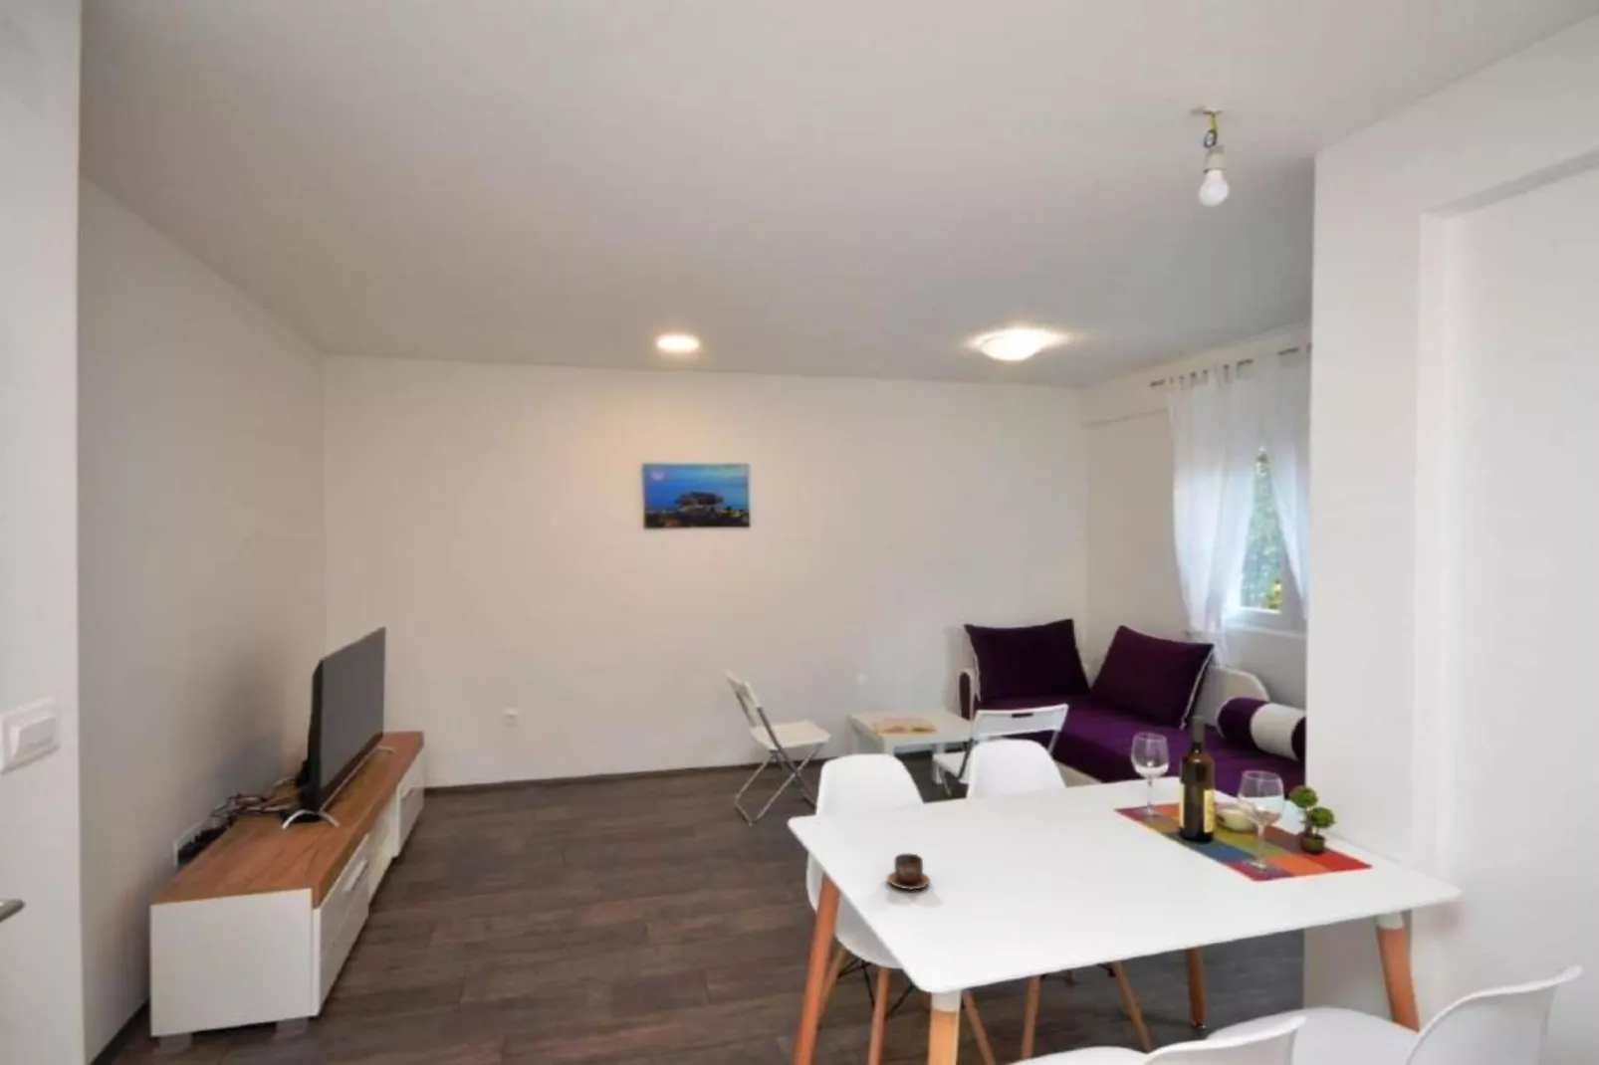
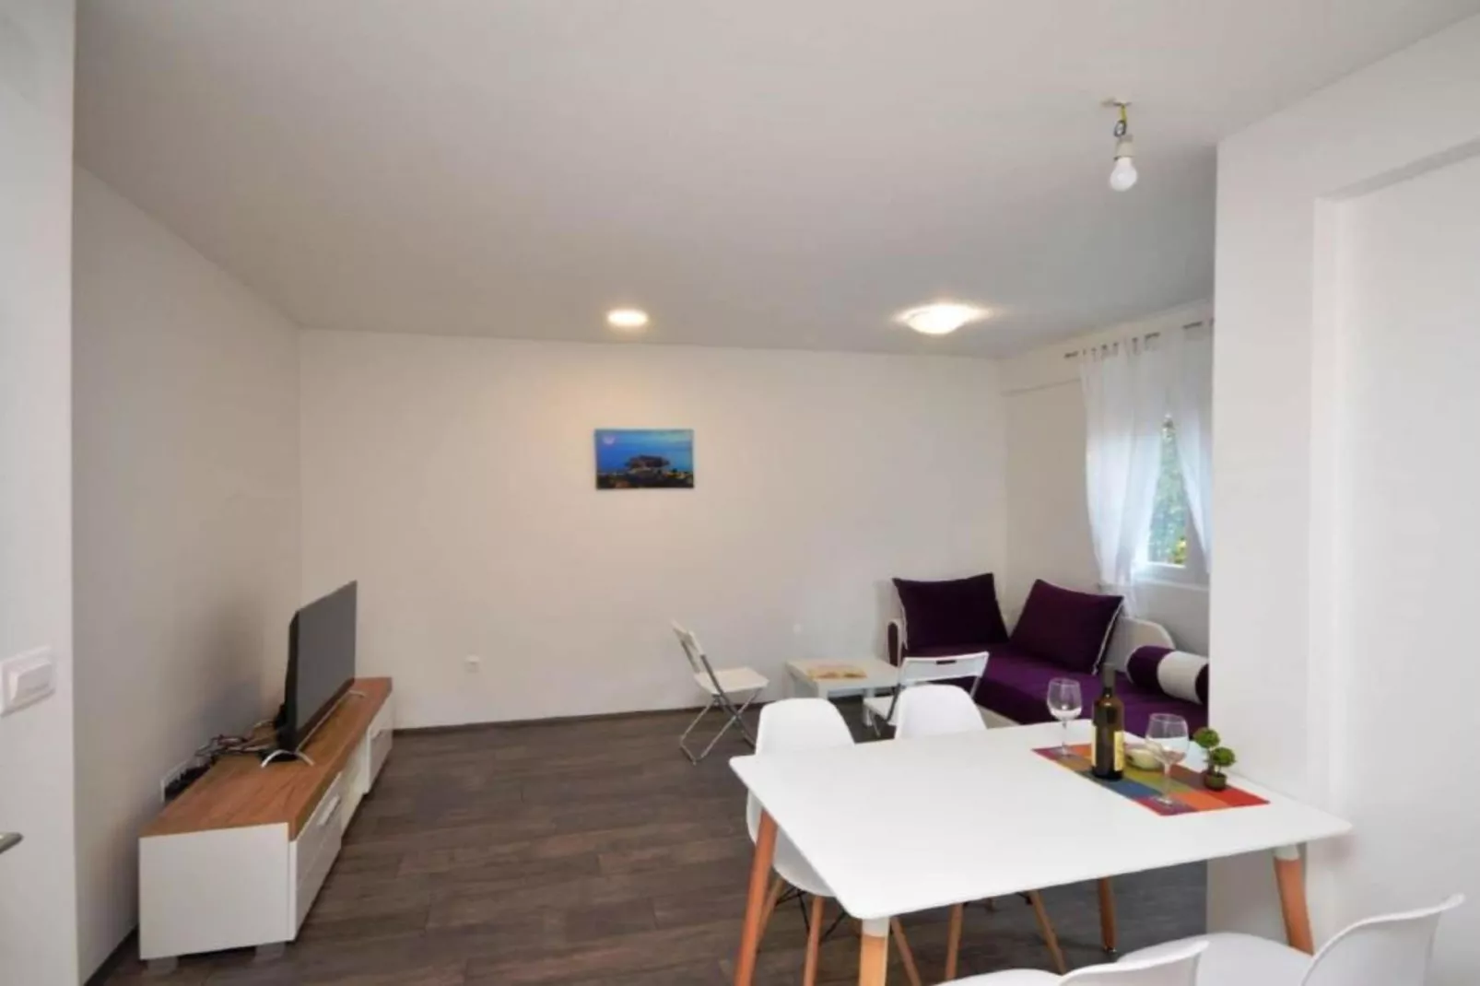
- cup [886,852,932,890]
